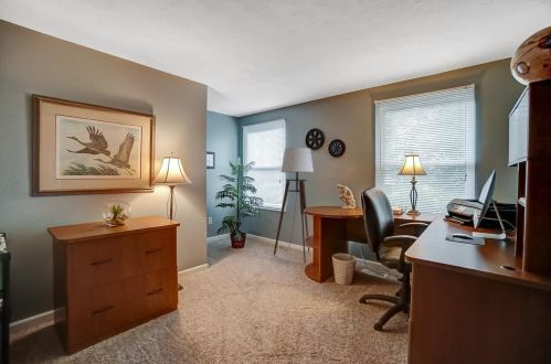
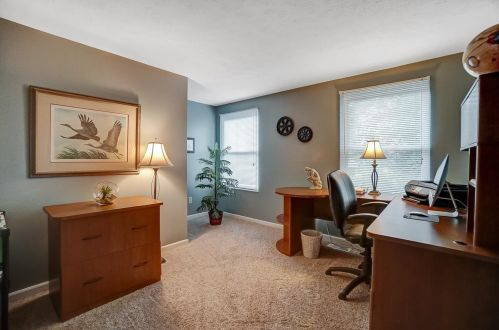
- floor lamp [273,147,315,265]
